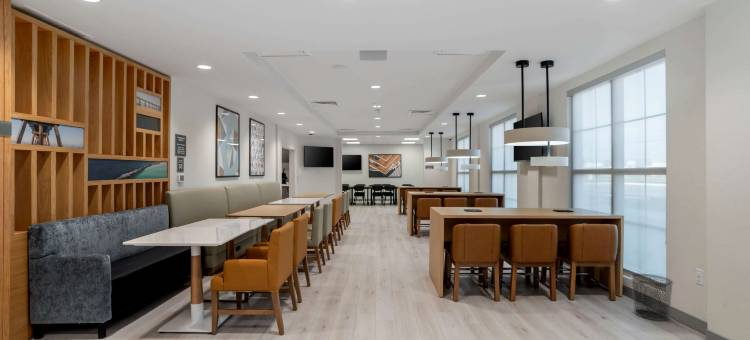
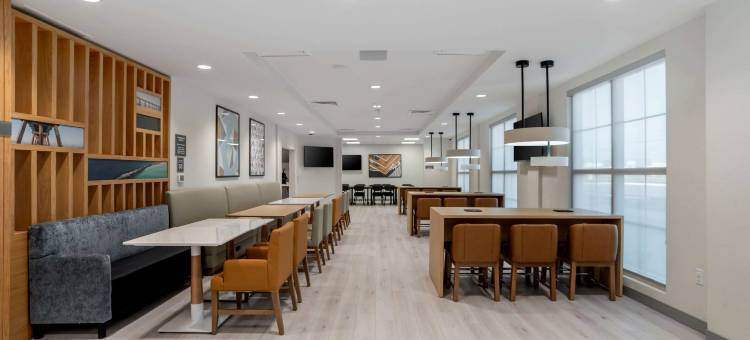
- waste bin [629,273,674,322]
